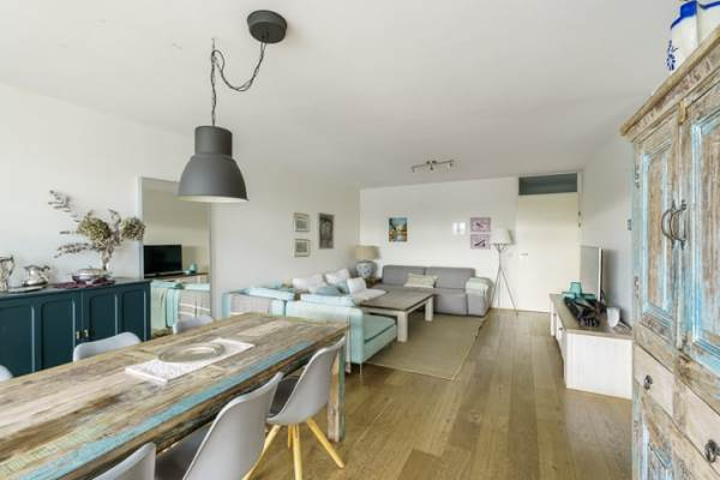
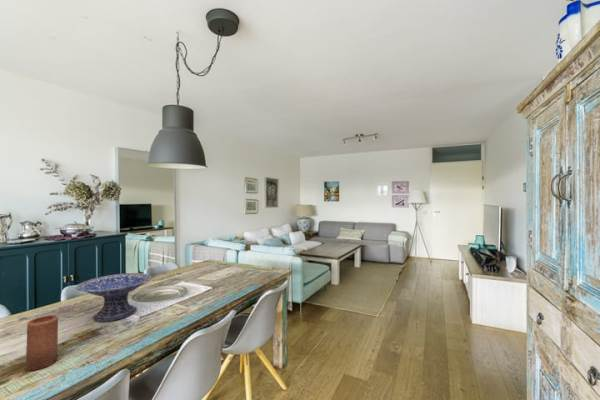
+ decorative bowl [75,272,153,323]
+ candle [24,314,59,372]
